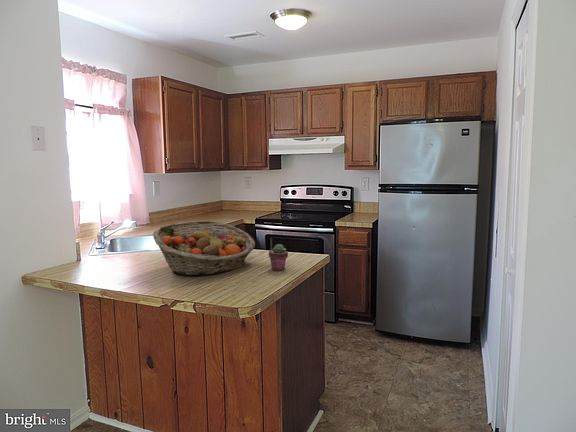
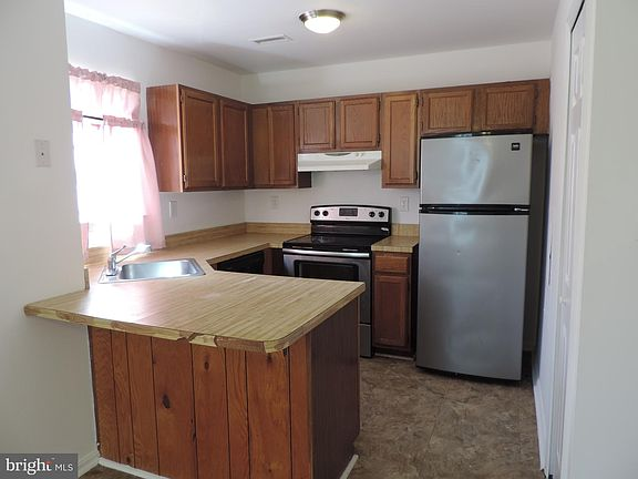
- potted succulent [268,243,289,272]
- fruit basket [152,220,256,276]
